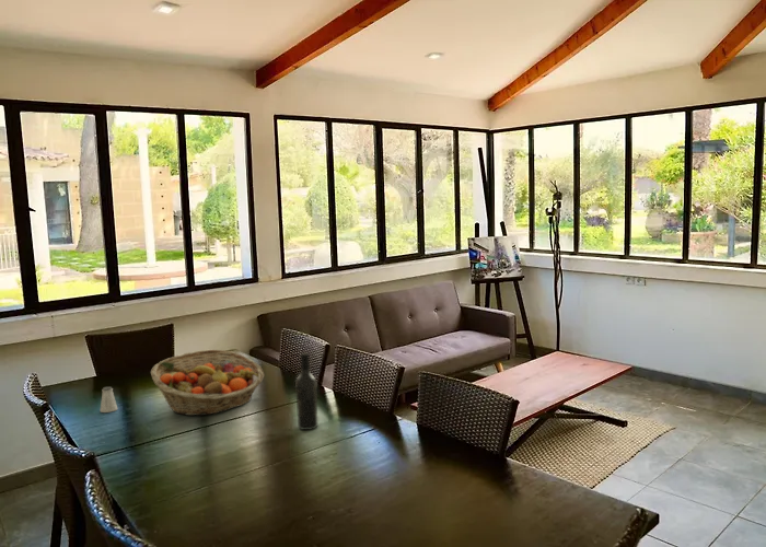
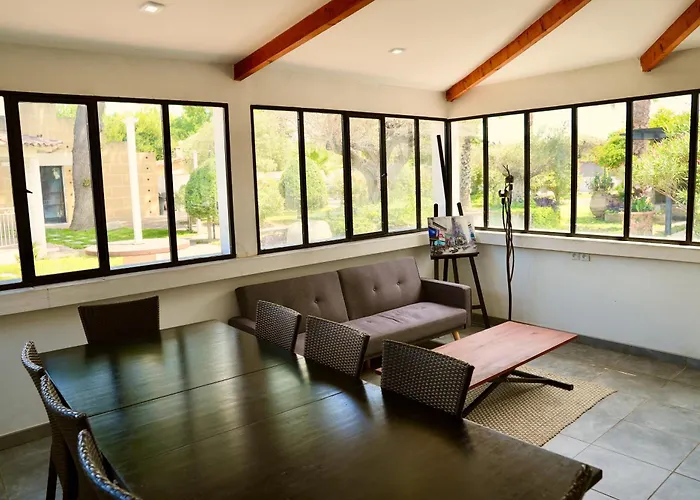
- saltshaker [98,386,118,414]
- fruit basket [150,349,265,417]
- wine bottle [294,352,320,431]
